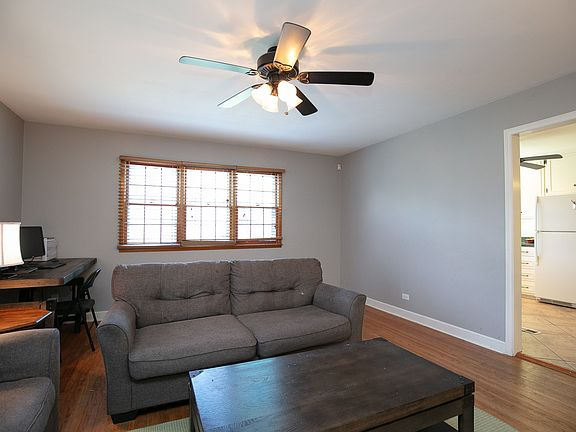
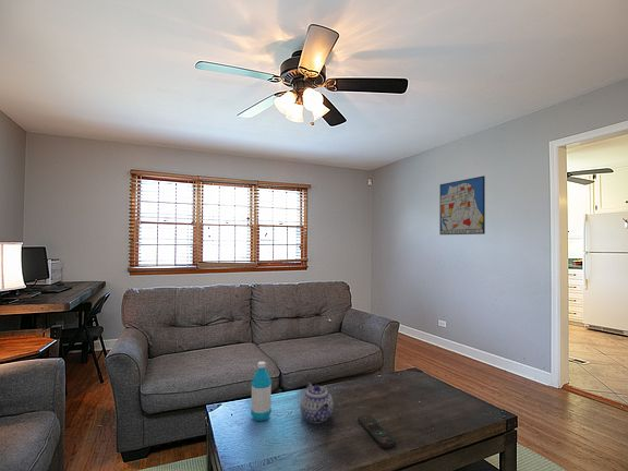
+ remote control [357,414,397,449]
+ teapot [299,382,335,424]
+ water bottle [250,361,273,422]
+ wall art [438,174,486,235]
